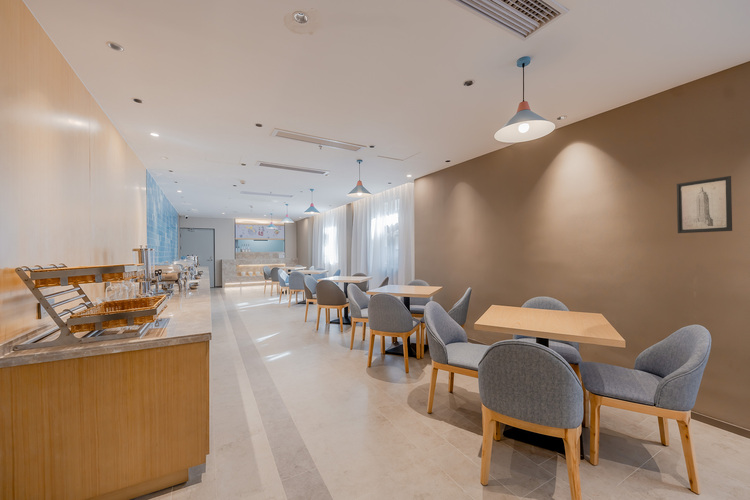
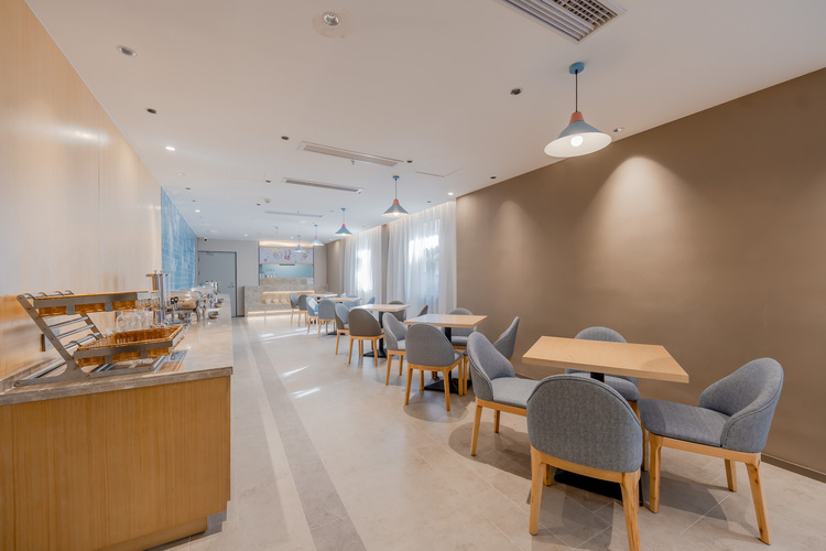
- wall art [676,175,733,234]
